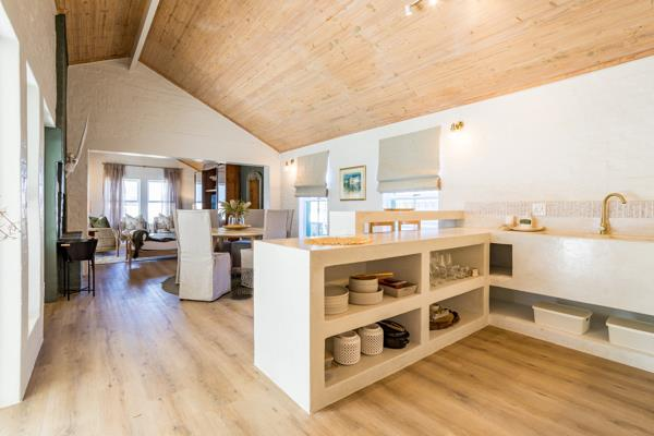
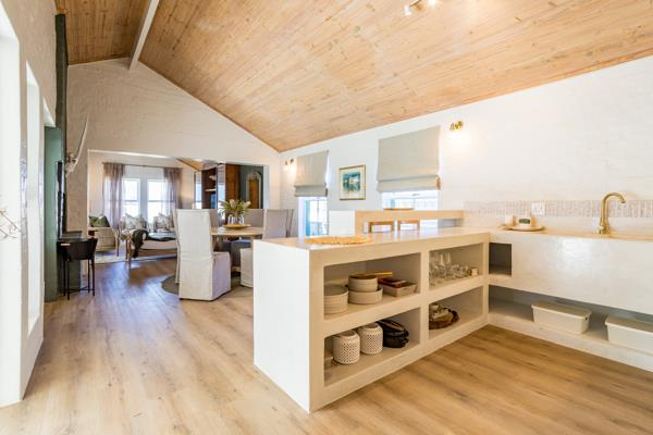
- waste bin [228,267,254,301]
